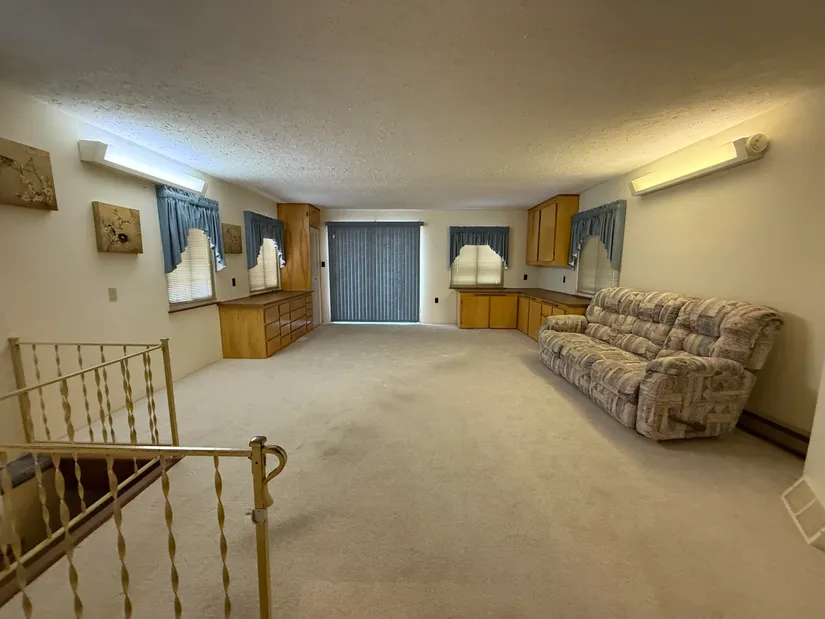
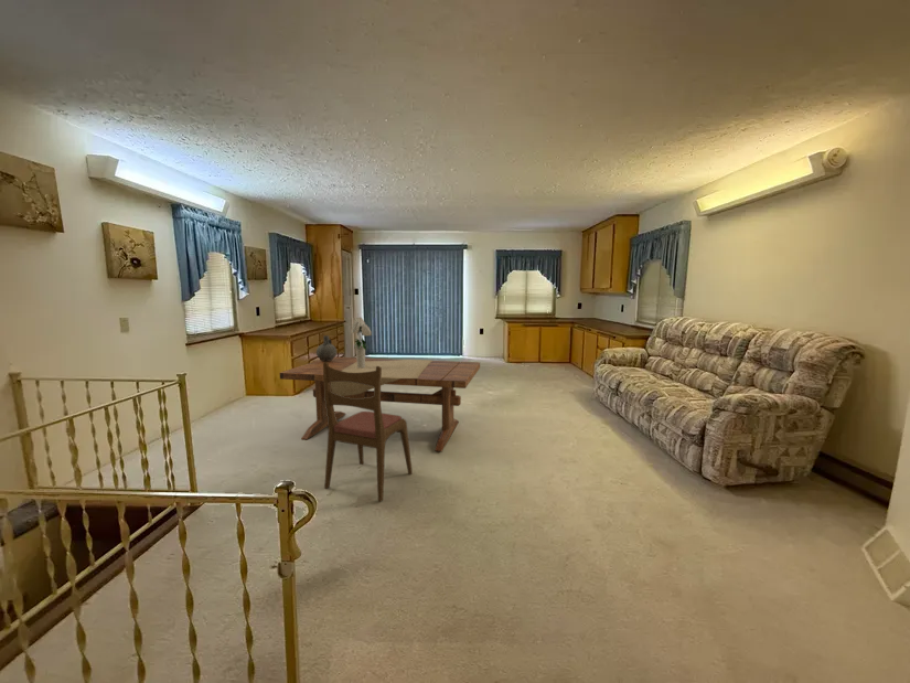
+ bouquet [351,317,373,369]
+ dining table [279,356,481,452]
+ ceramic jug [315,334,338,362]
+ dining chair [323,362,414,503]
